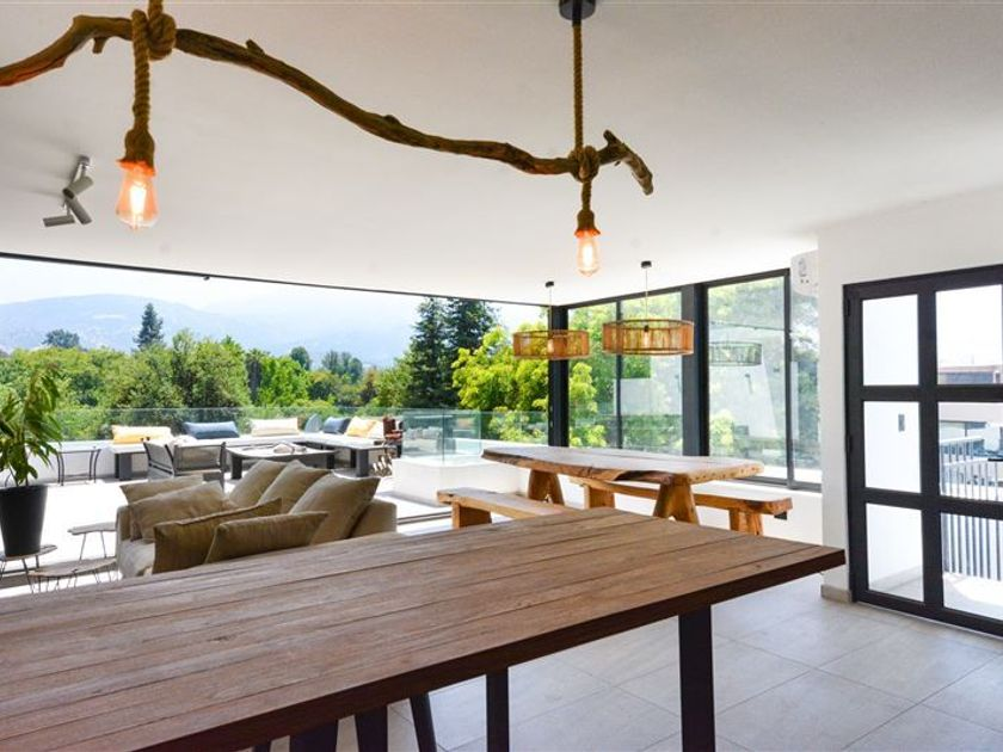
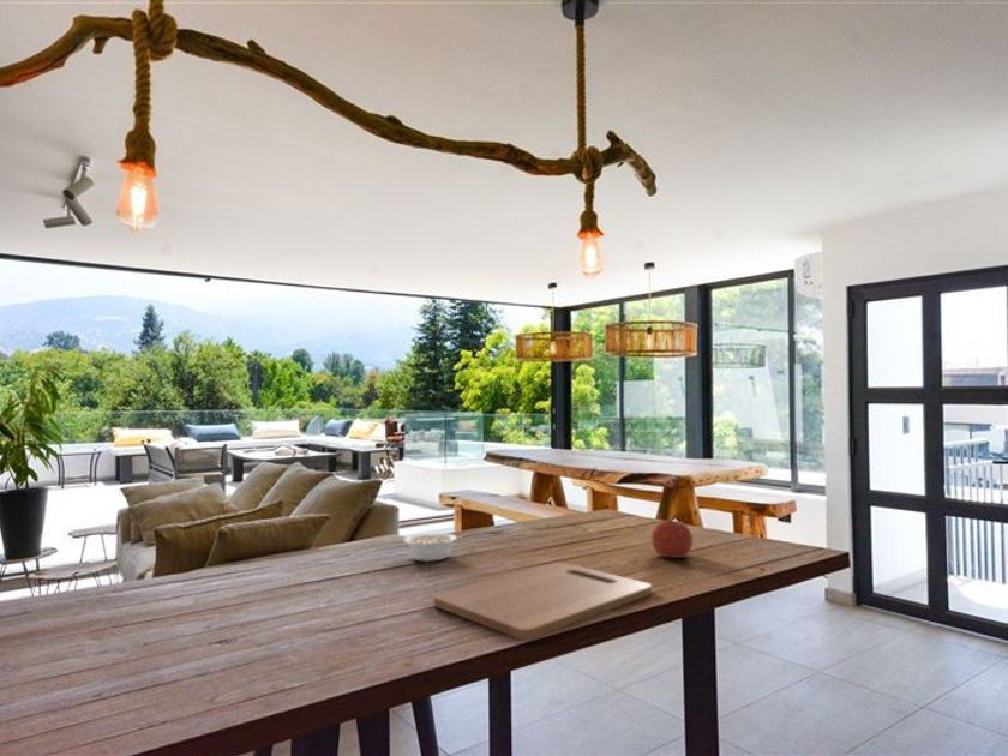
+ cutting board [433,562,653,641]
+ legume [403,532,468,563]
+ fruit [650,515,694,559]
